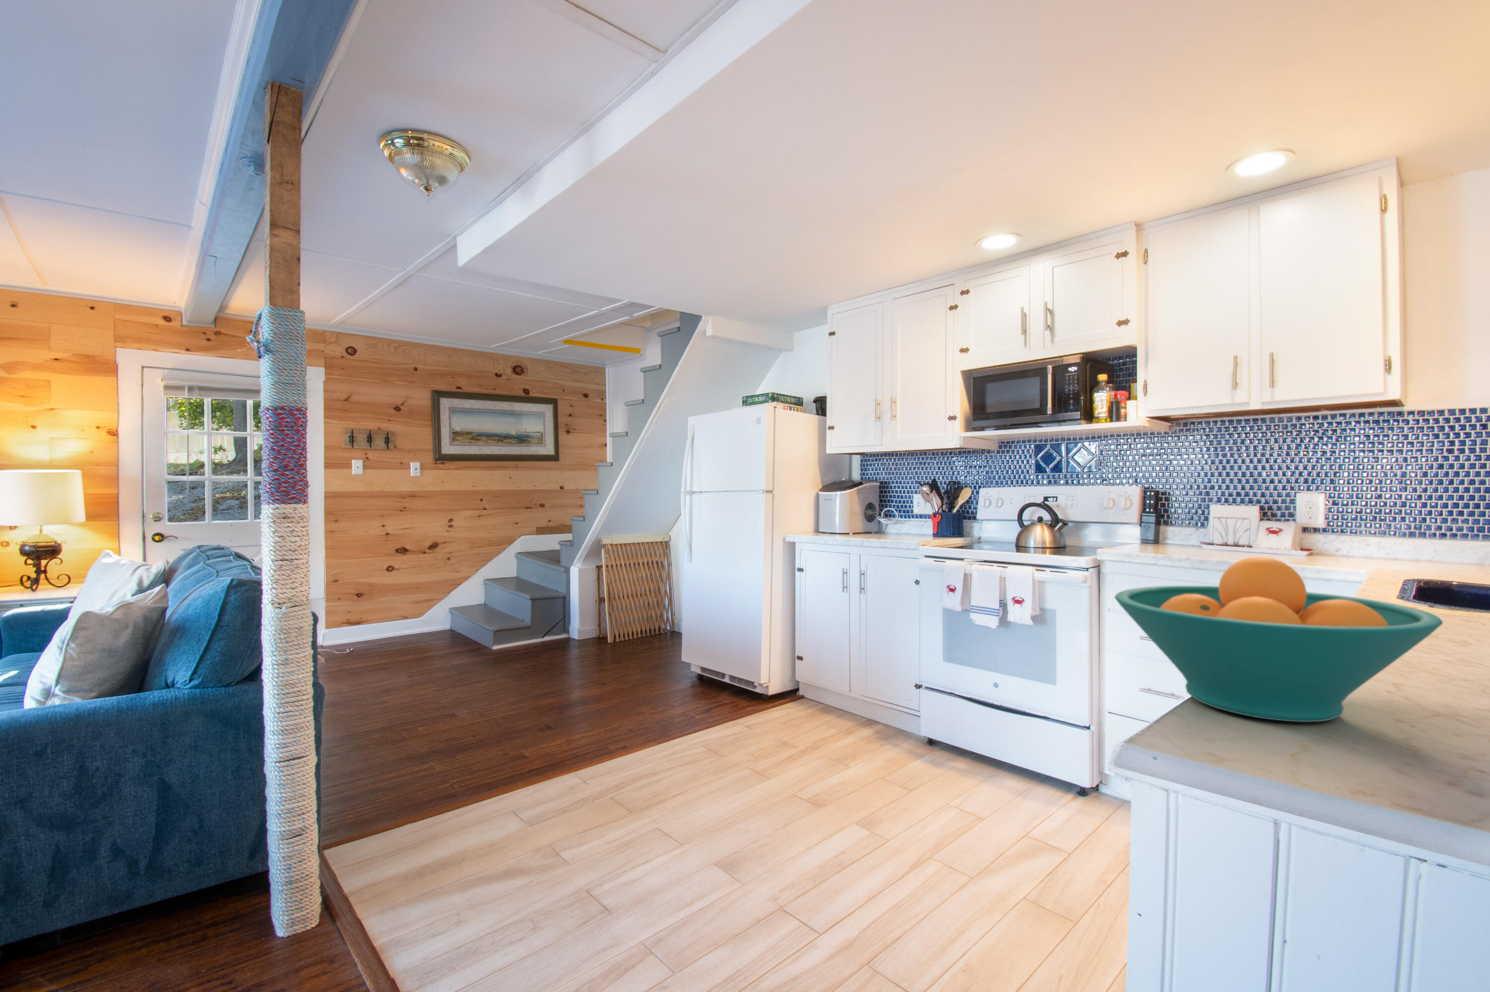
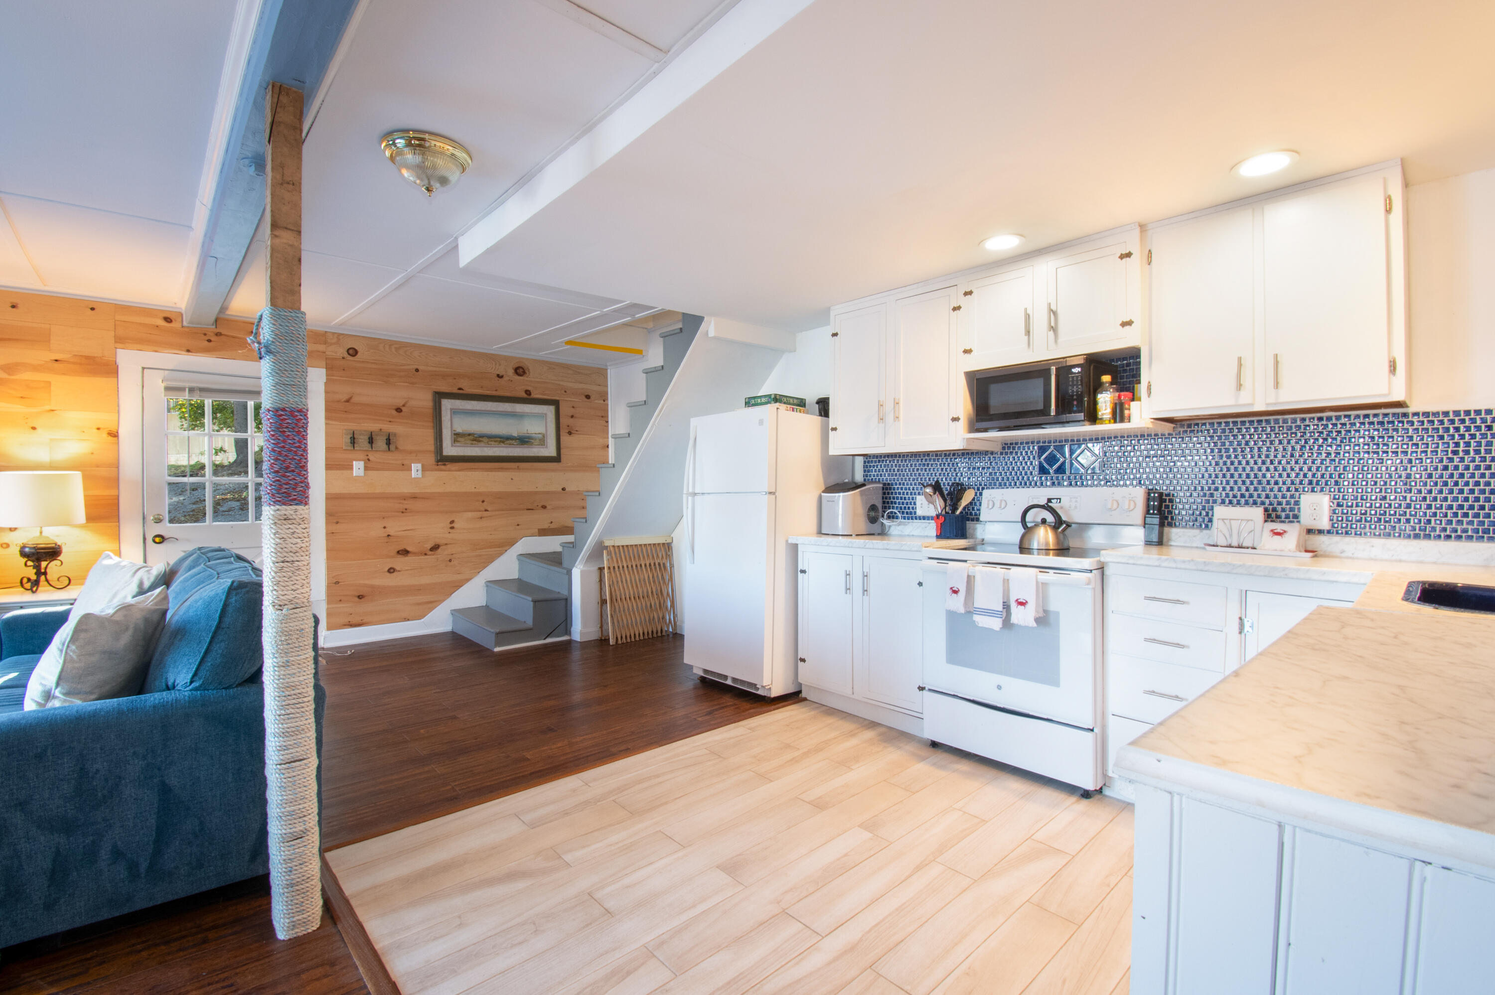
- fruit bowl [1114,557,1444,723]
